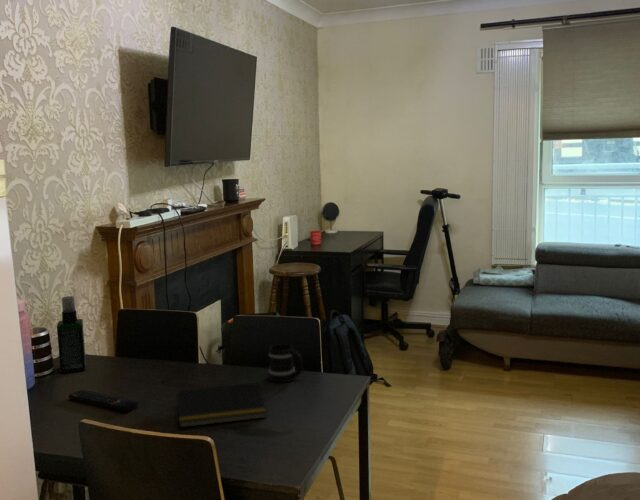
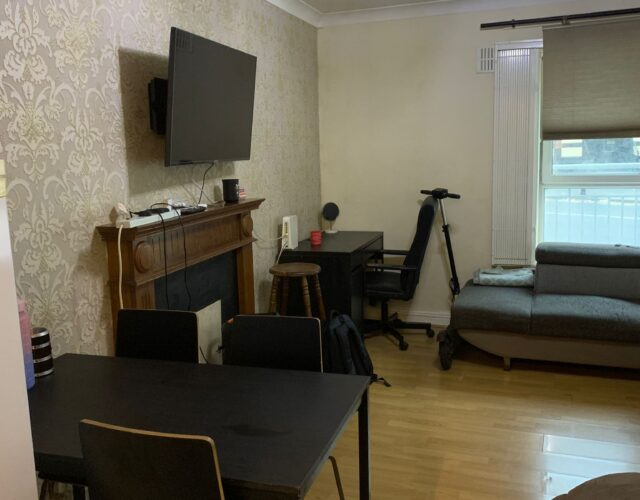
- notepad [176,381,267,428]
- remote control [67,389,140,412]
- mug [268,343,304,383]
- spray bottle [56,295,87,374]
